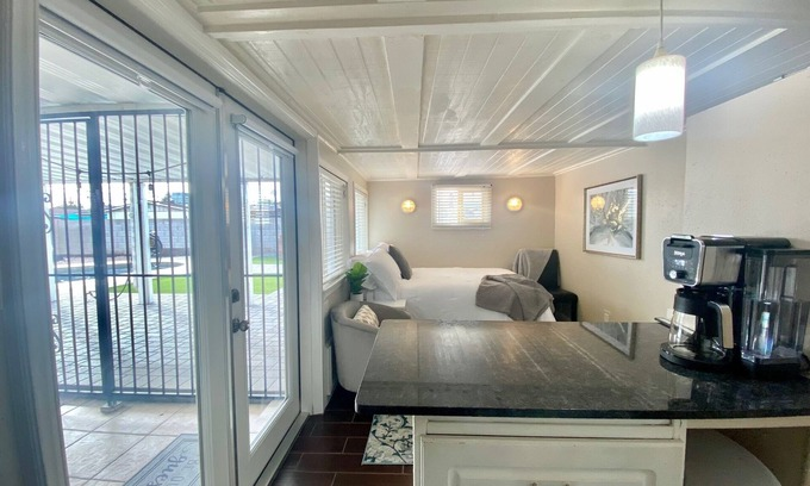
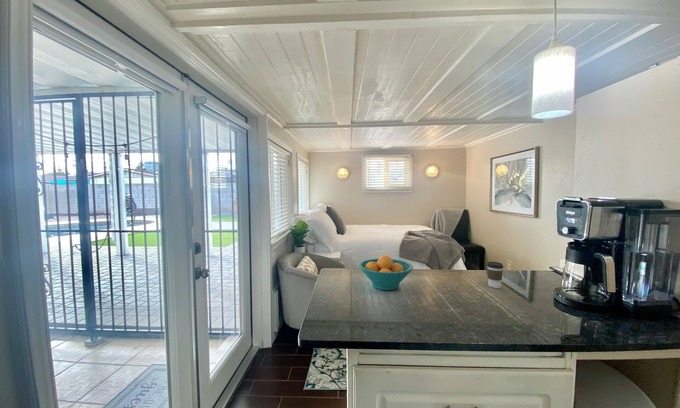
+ fruit bowl [358,254,414,291]
+ coffee cup [486,261,504,289]
